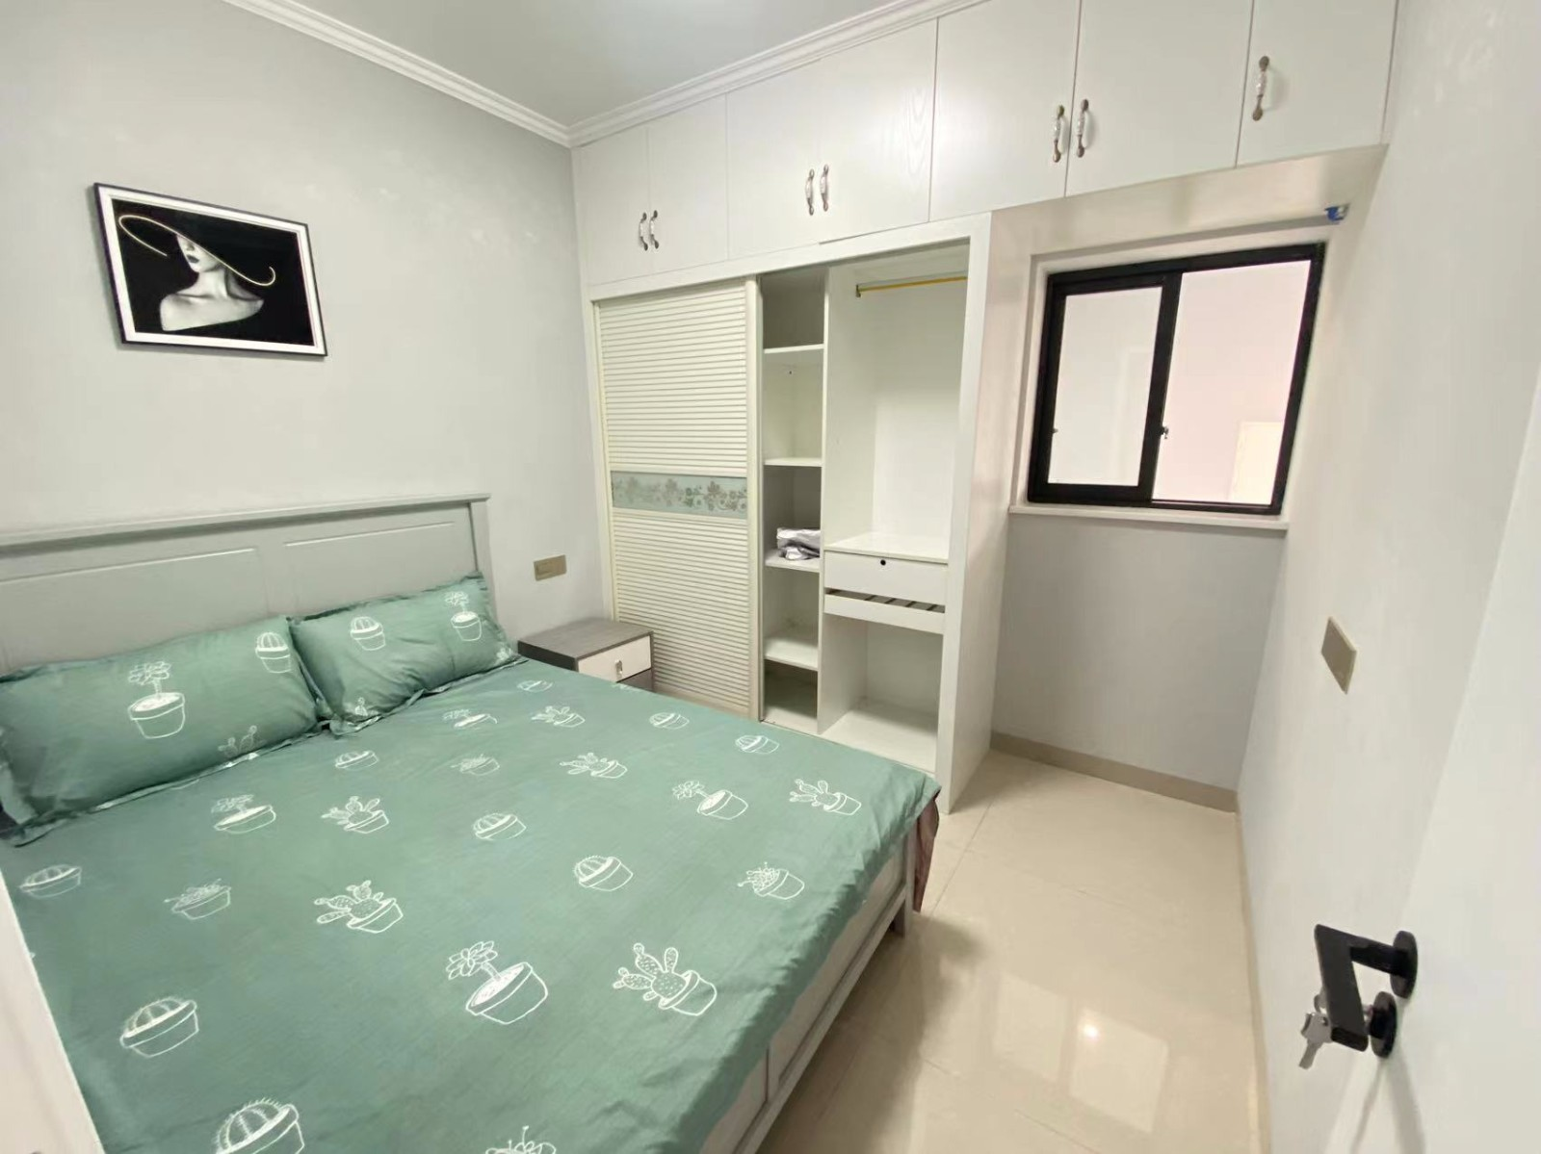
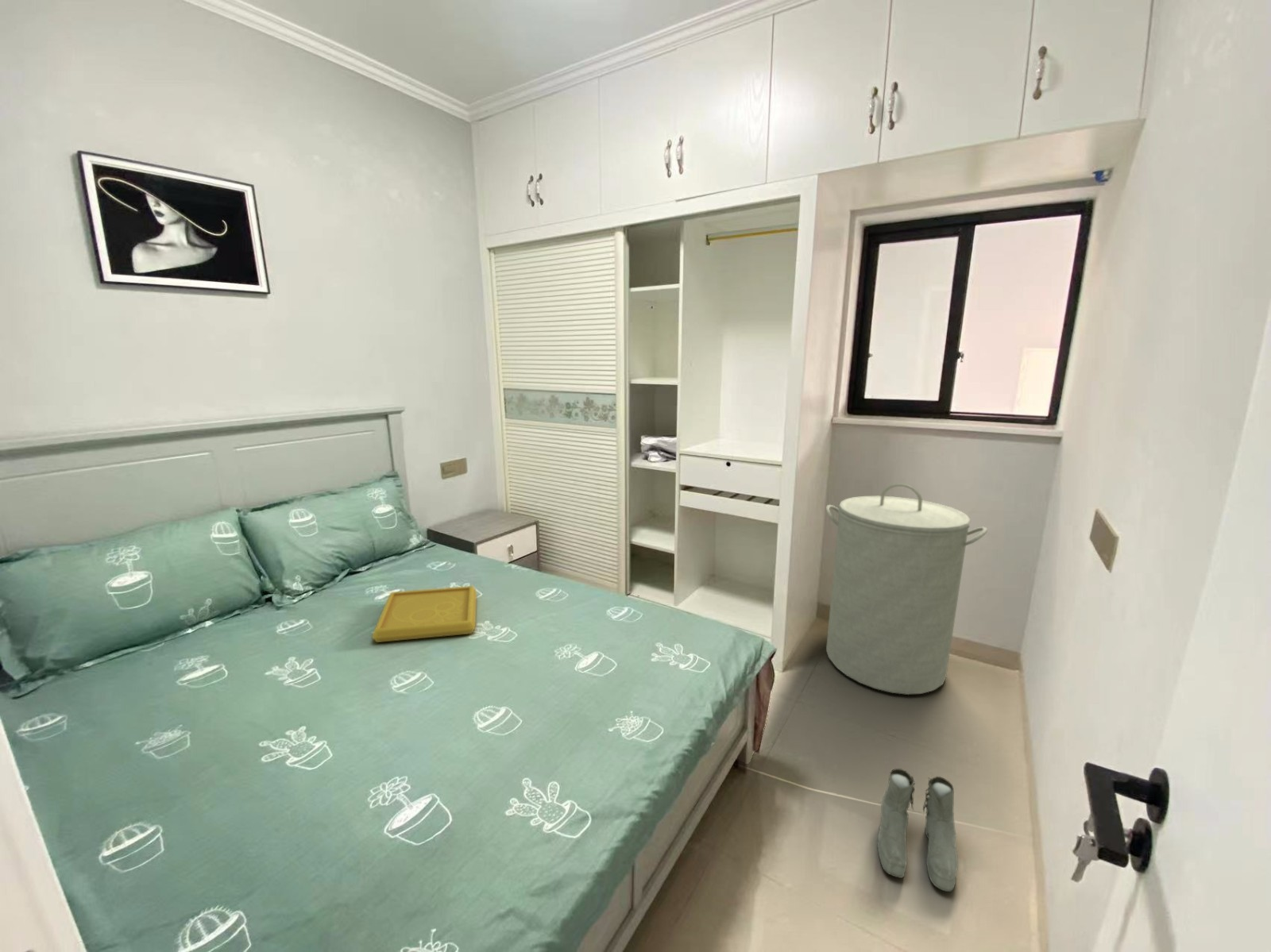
+ laundry hamper [825,483,988,696]
+ serving tray [371,585,477,643]
+ boots [876,768,959,892]
